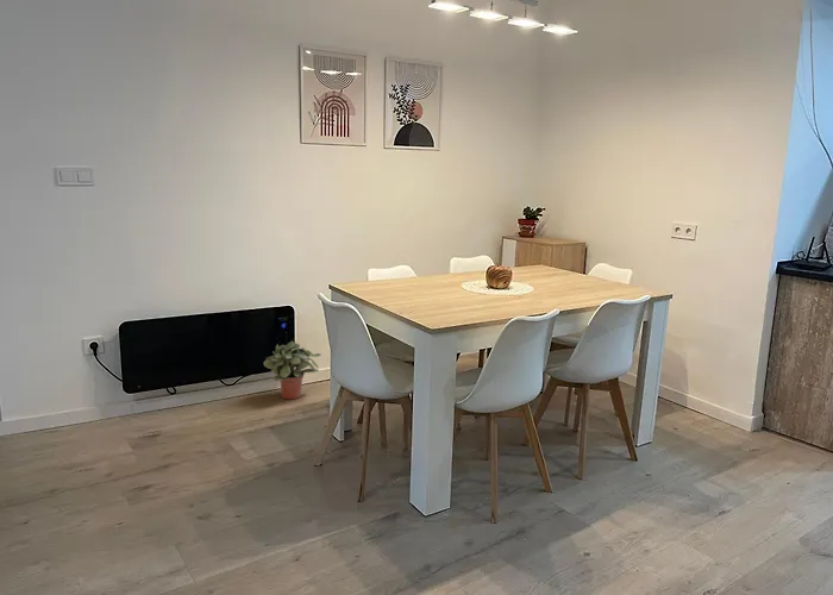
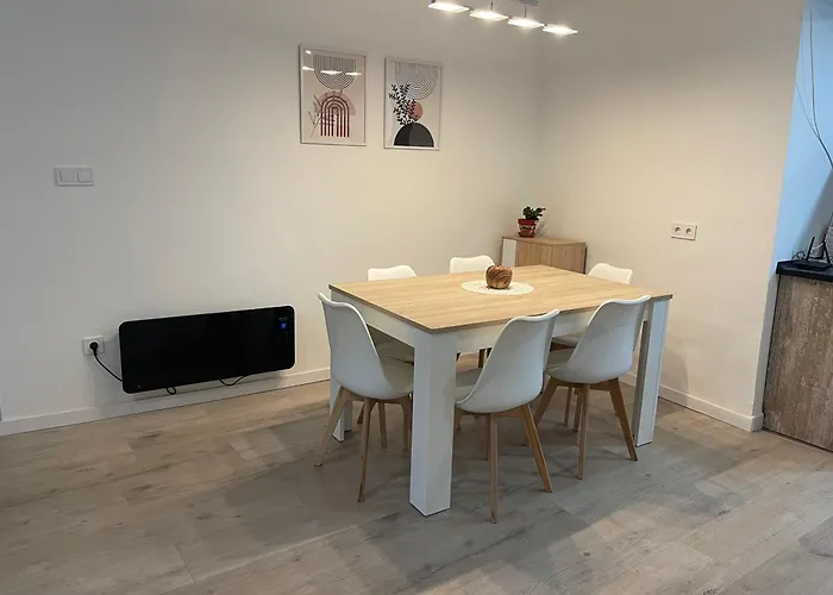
- potted plant [263,339,322,401]
